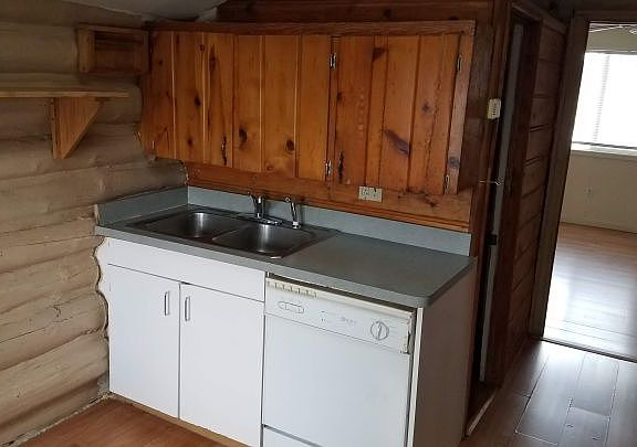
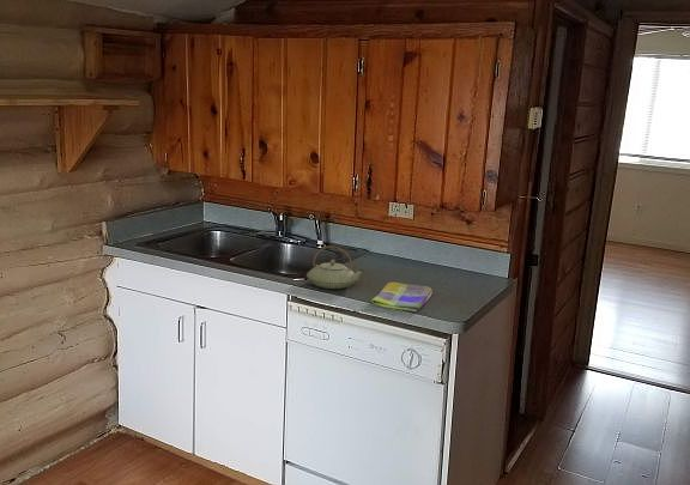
+ teapot [305,244,365,290]
+ dish towel [370,281,434,313]
